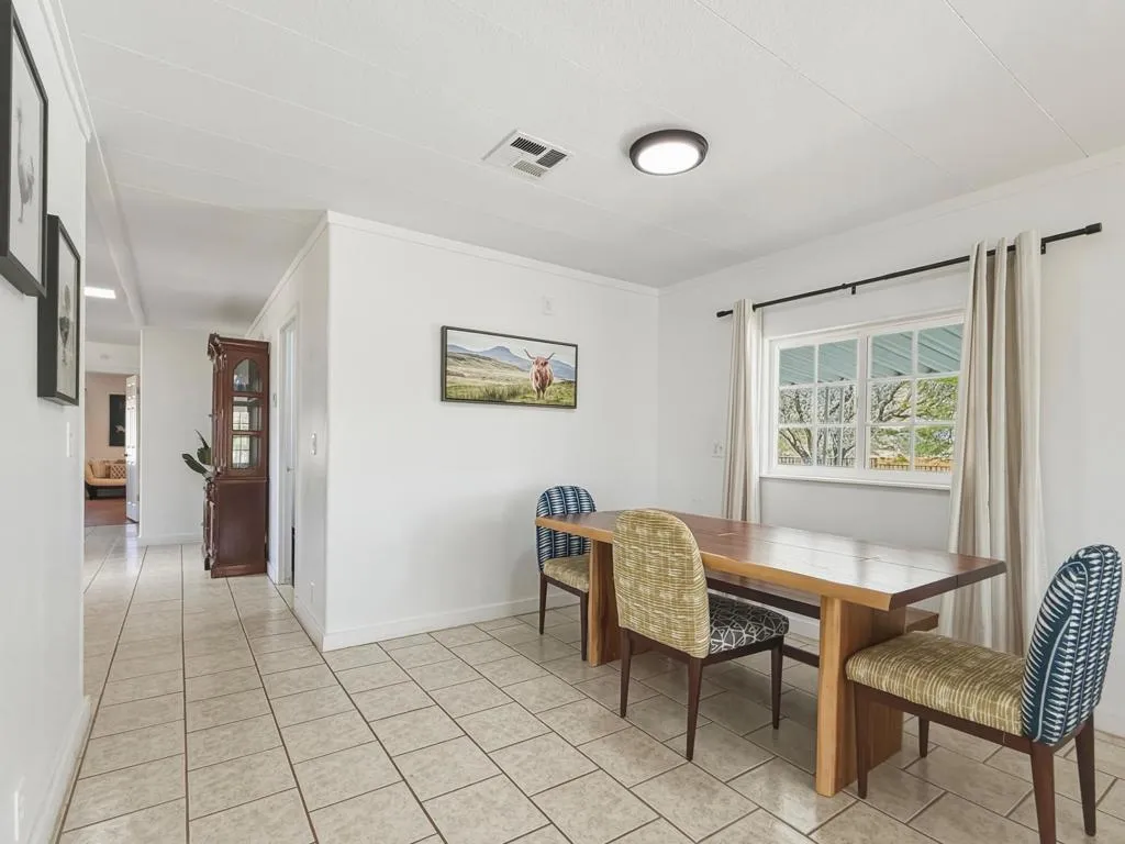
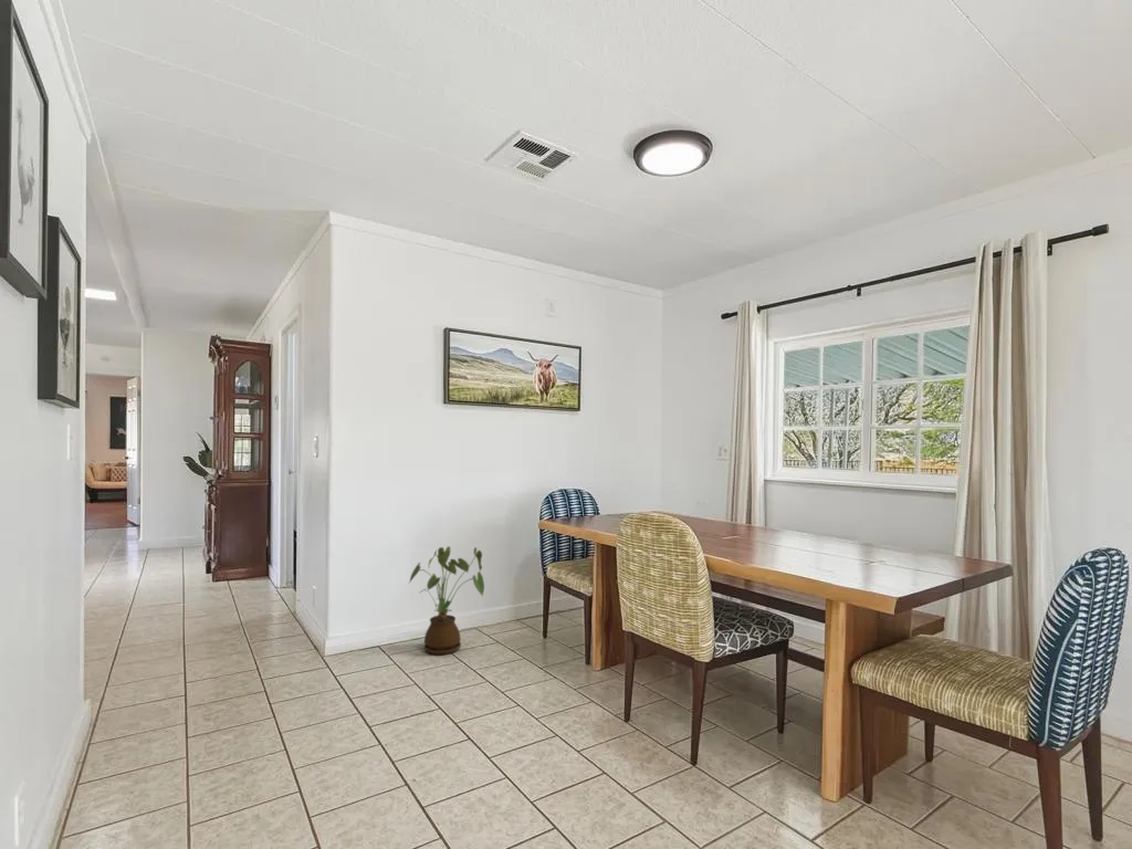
+ house plant [408,545,485,656]
